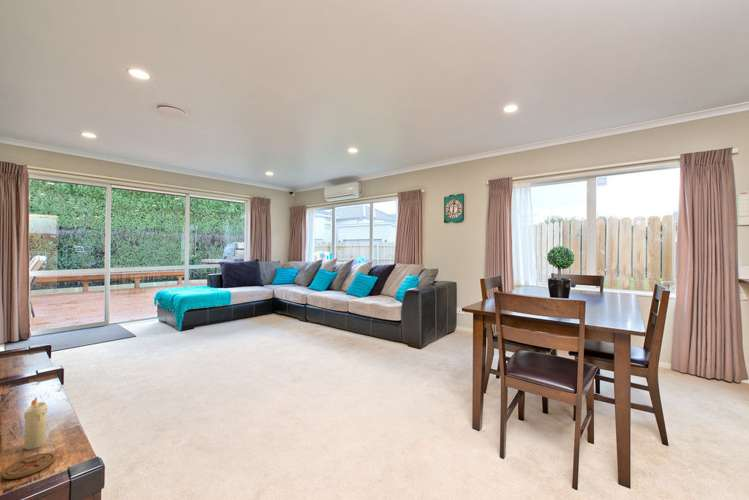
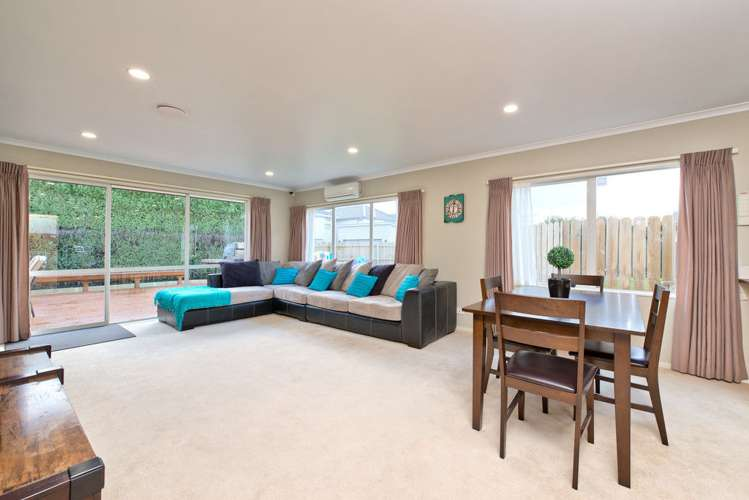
- candle [23,396,49,451]
- coaster [1,452,56,480]
